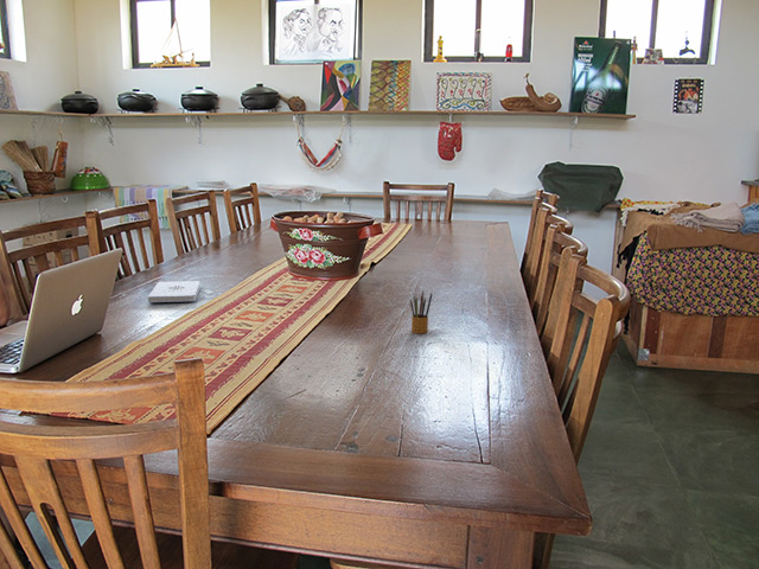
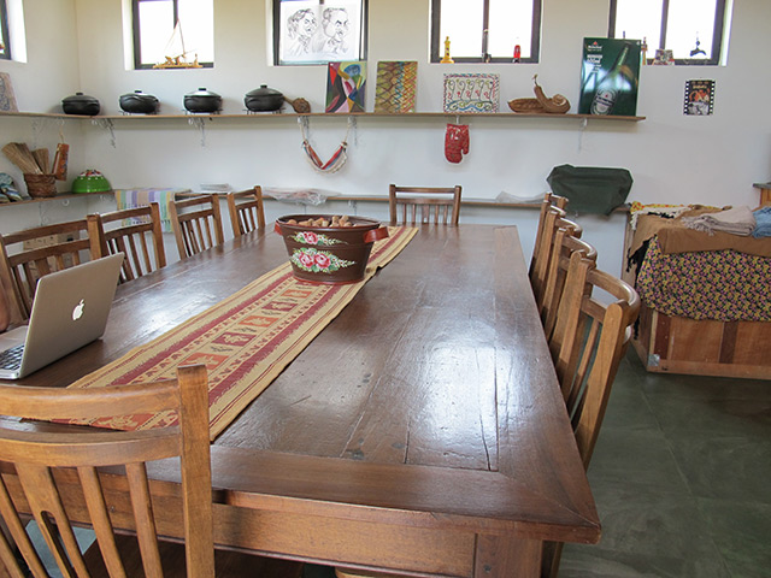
- notepad [147,280,202,303]
- pencil box [409,290,433,334]
